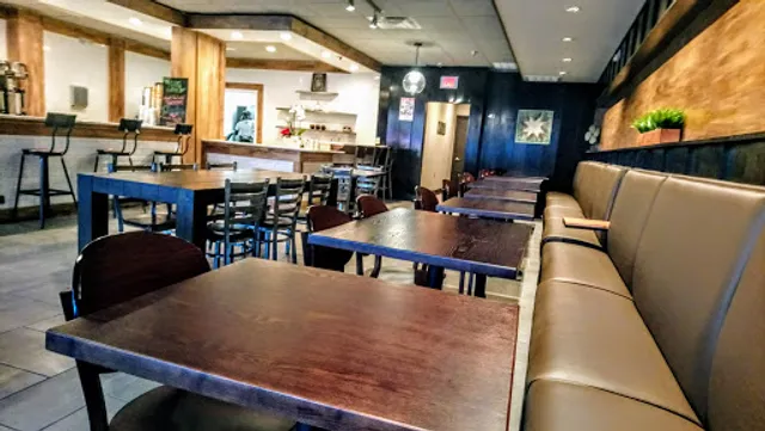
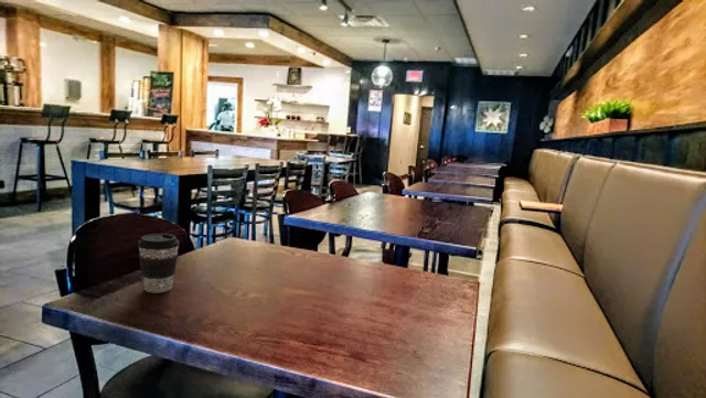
+ coffee cup [137,233,181,293]
